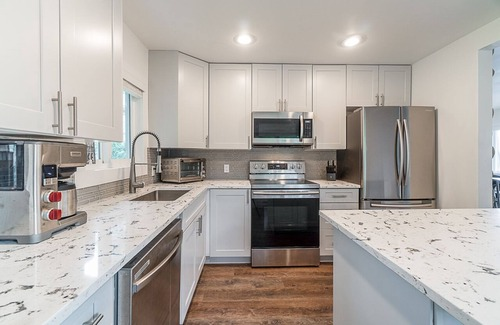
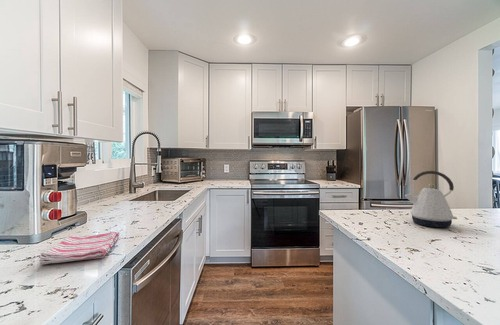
+ dish towel [38,231,120,266]
+ kettle [404,170,458,229]
